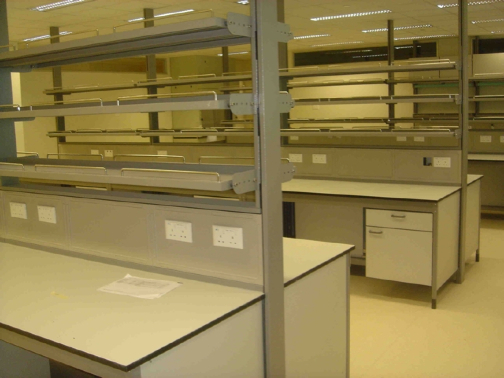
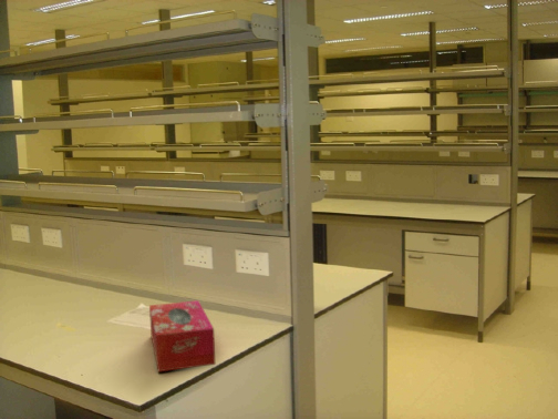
+ tissue box [148,299,216,372]
